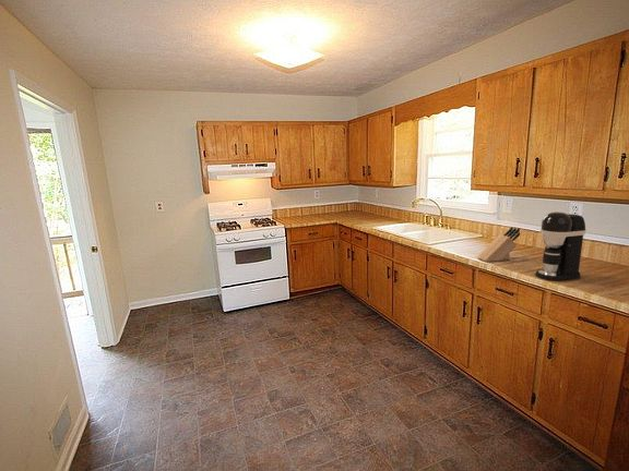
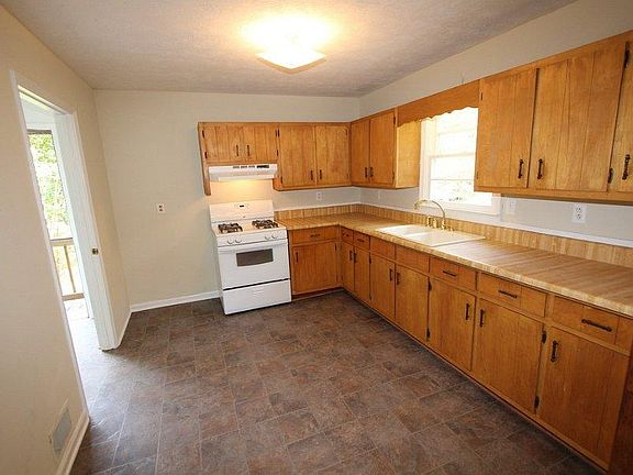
- coffee maker [534,210,588,282]
- knife block [476,226,521,263]
